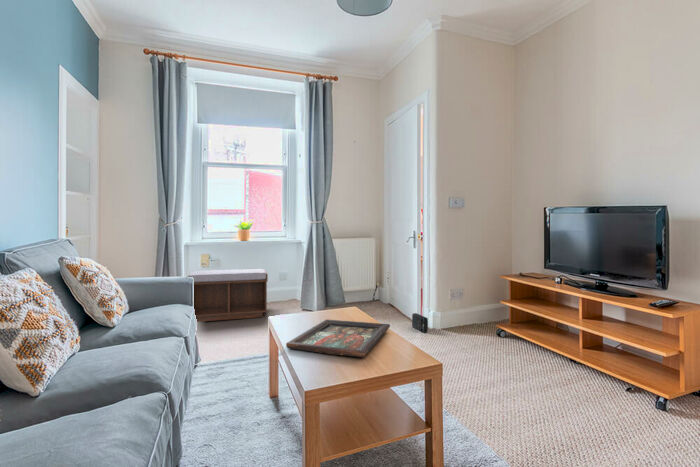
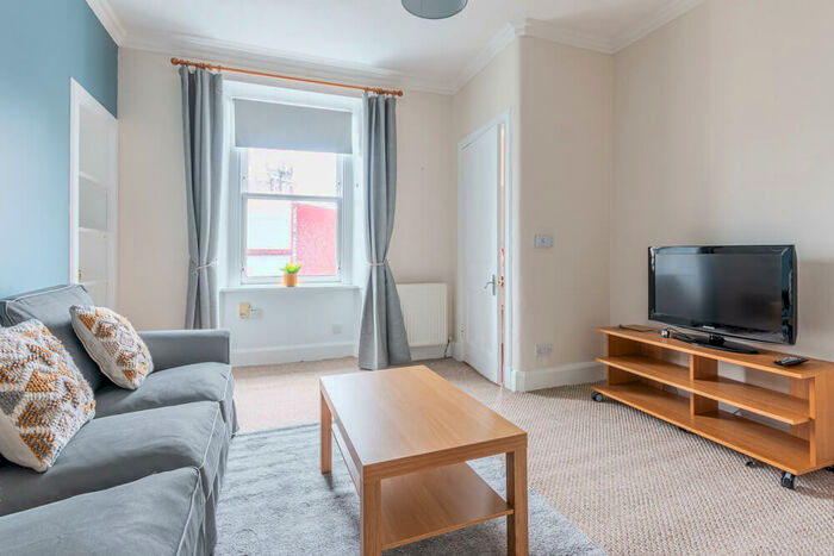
- bench [186,268,269,323]
- speaker [411,312,429,333]
- decorative tray [285,319,391,358]
